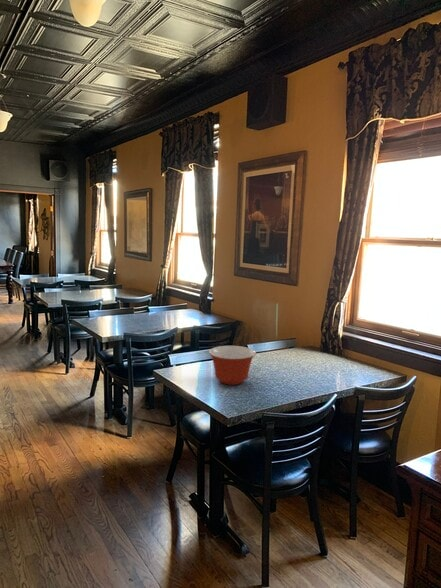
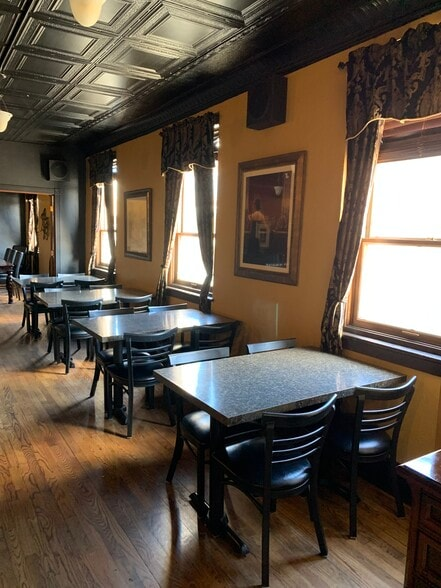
- mixing bowl [208,345,257,386]
